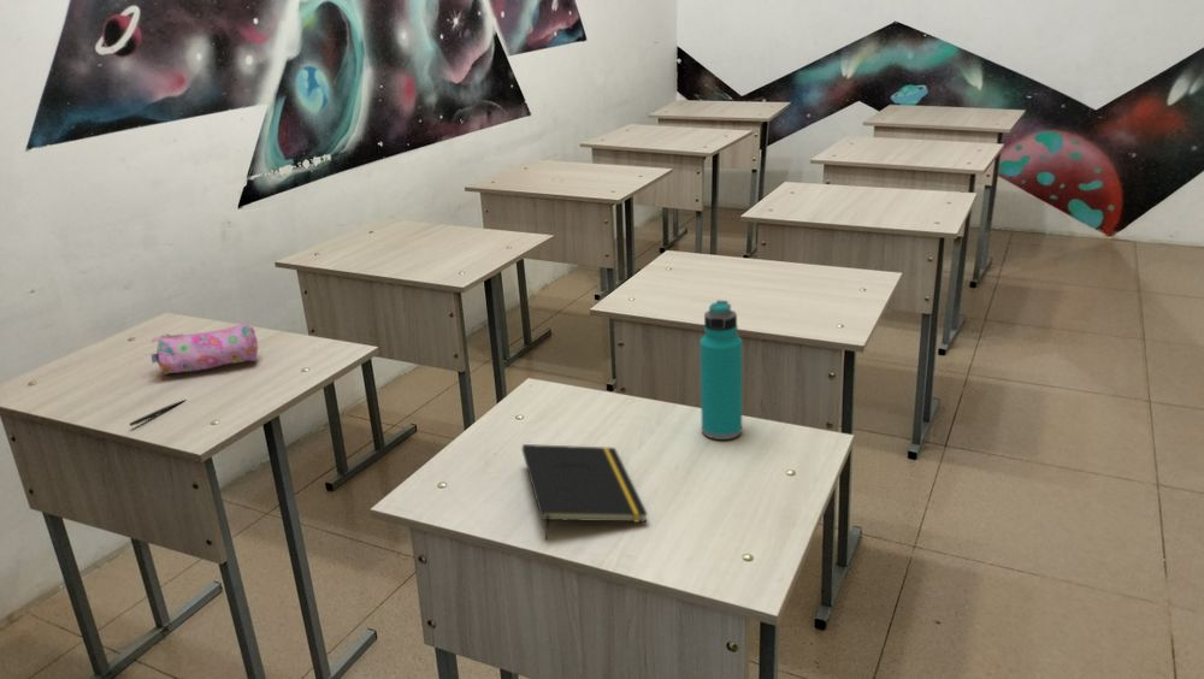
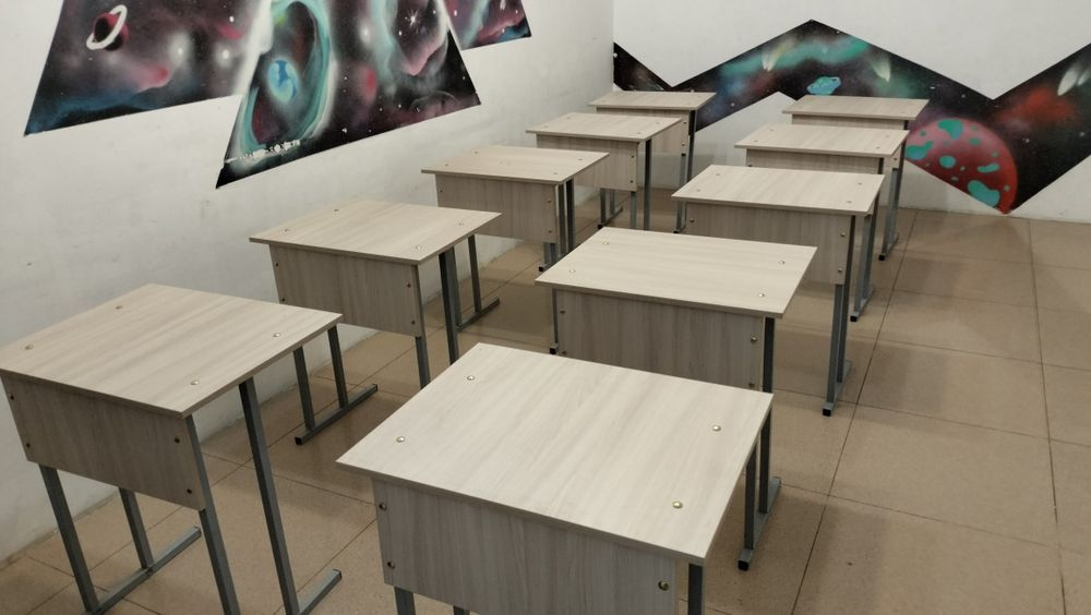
- water bottle [698,300,743,441]
- pen [128,398,187,427]
- pencil case [150,321,259,376]
- notepad [521,443,649,542]
